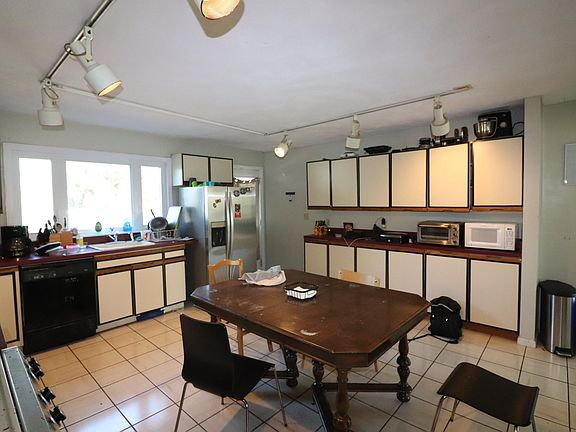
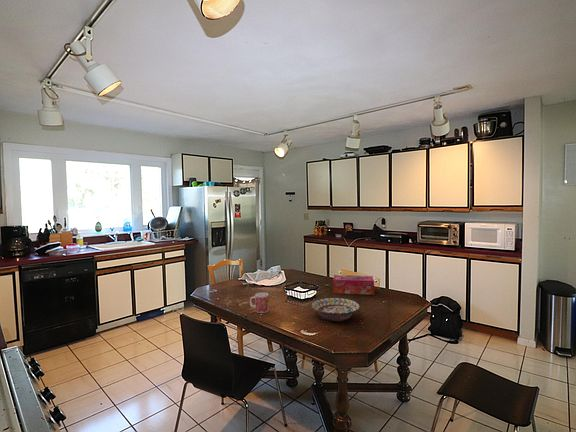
+ decorative bowl [311,297,361,322]
+ mug [249,292,270,314]
+ tissue box [332,274,375,296]
